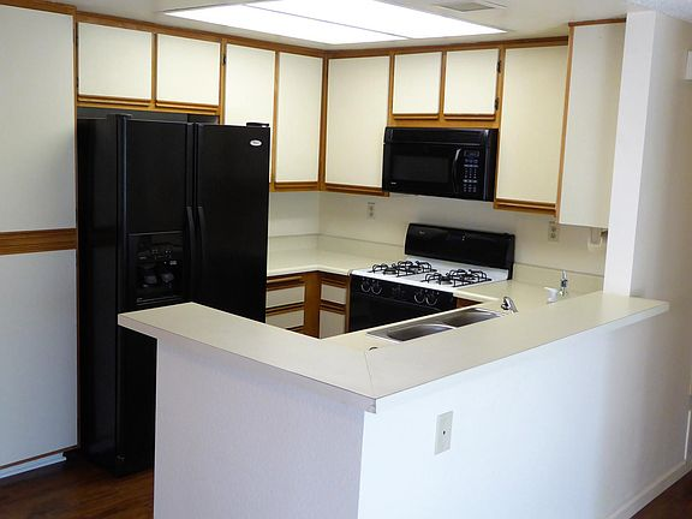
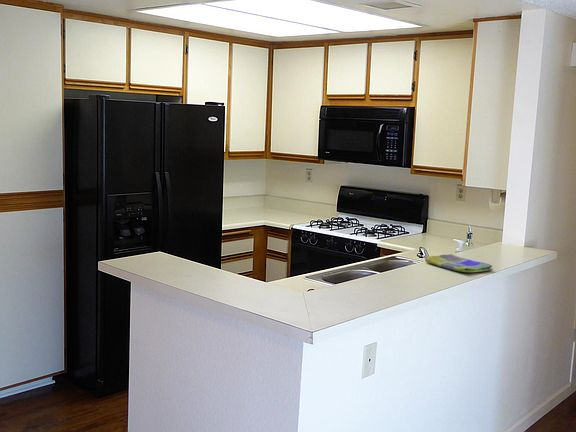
+ dish towel [424,253,494,273]
